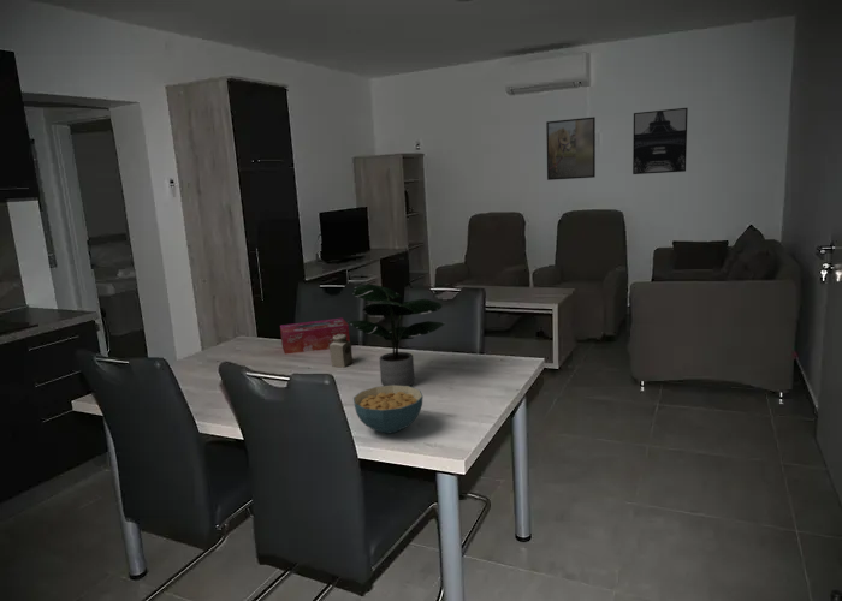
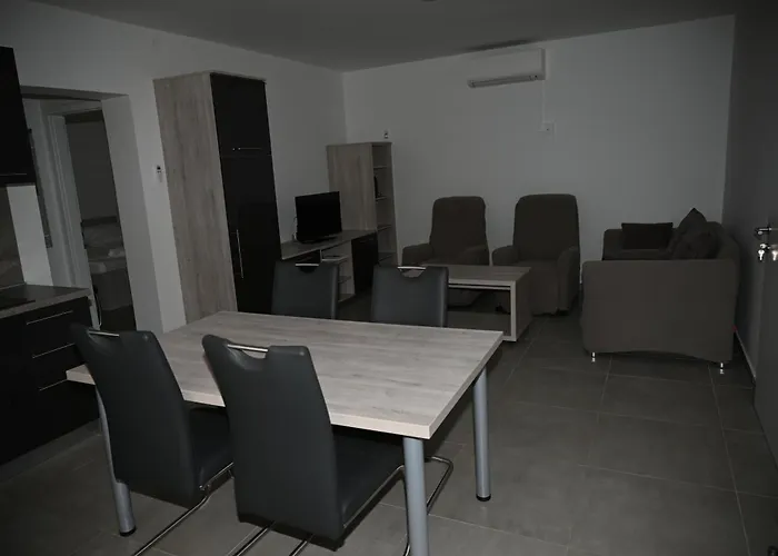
- potted plant [346,284,446,387]
- tissue box [279,316,351,355]
- cereal bowl [352,385,425,435]
- salt shaker [328,334,354,368]
- wall art [632,107,689,175]
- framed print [545,115,597,182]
